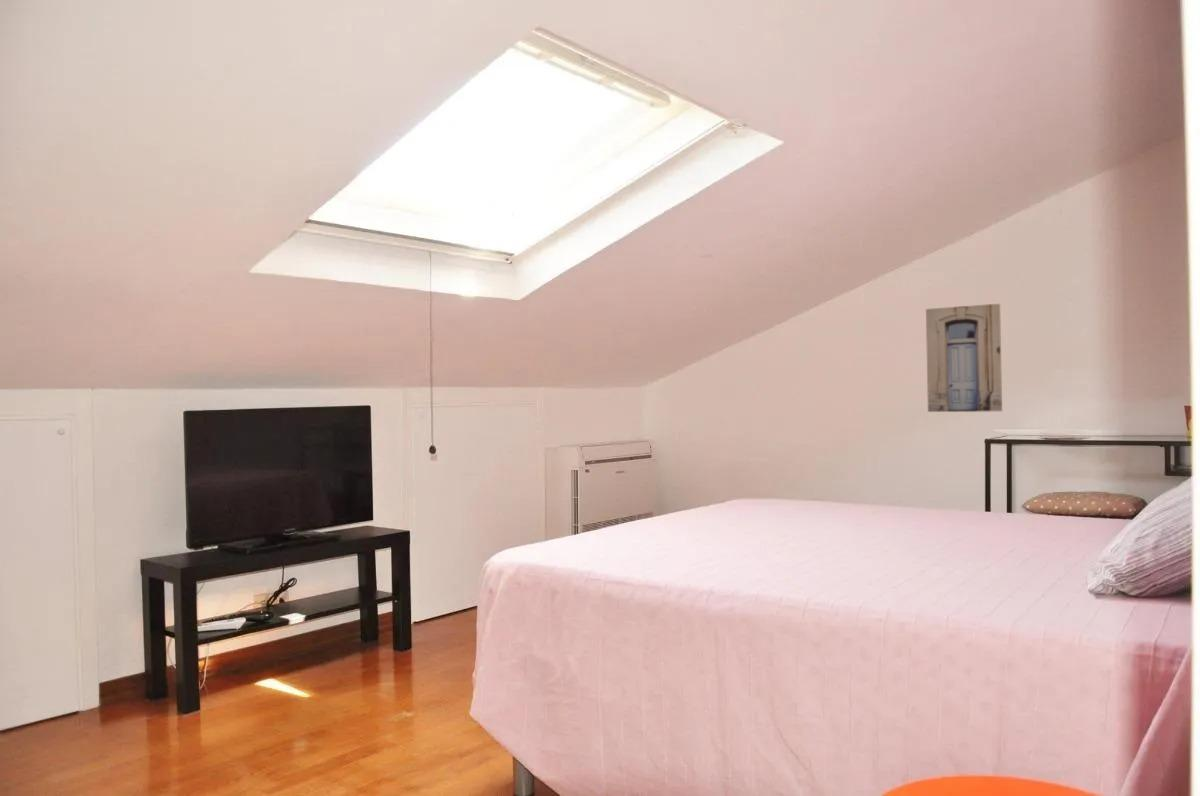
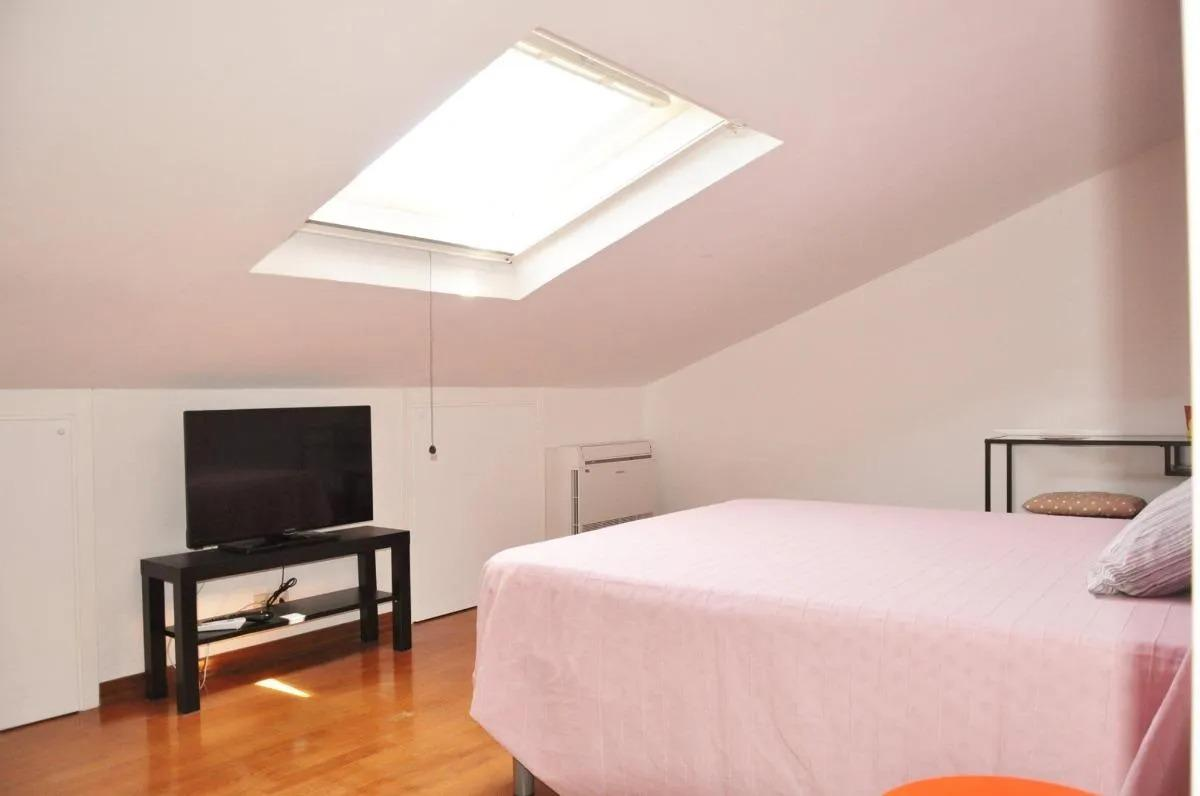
- wall art [925,303,1003,413]
